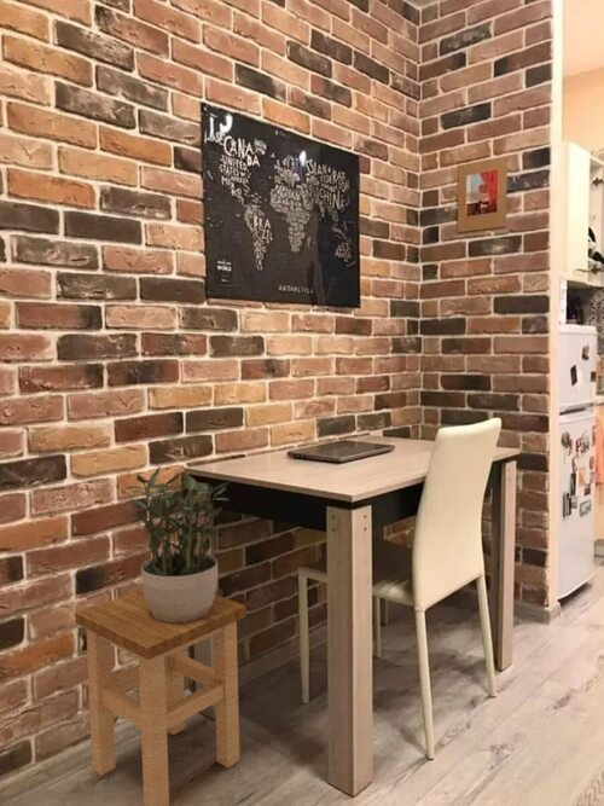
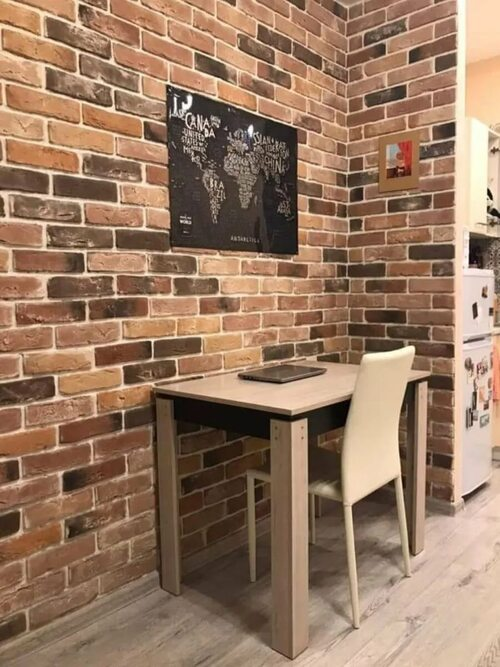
- stool [74,588,248,806]
- potted plant [123,465,232,622]
